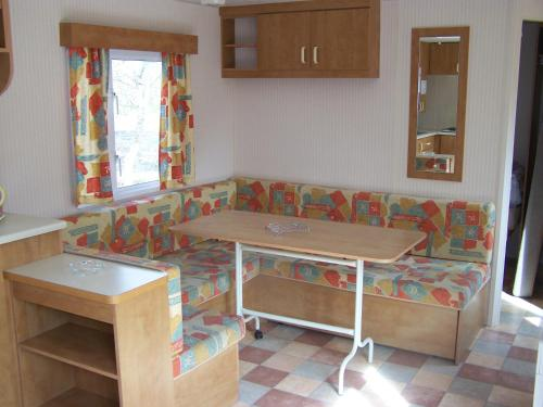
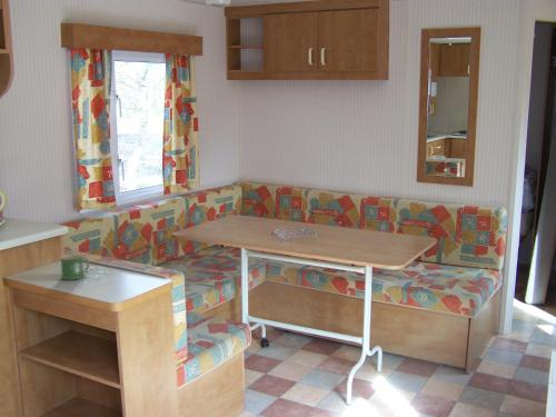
+ mug [59,254,90,280]
